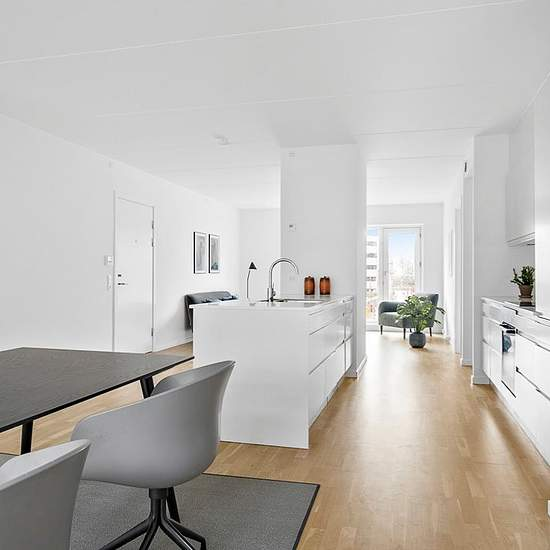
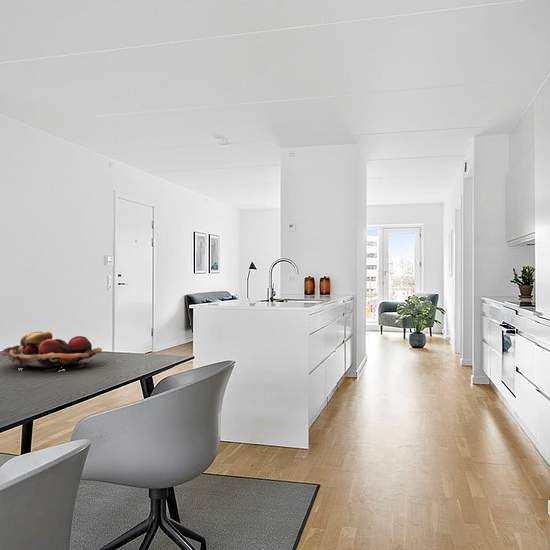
+ fruit basket [0,331,103,372]
